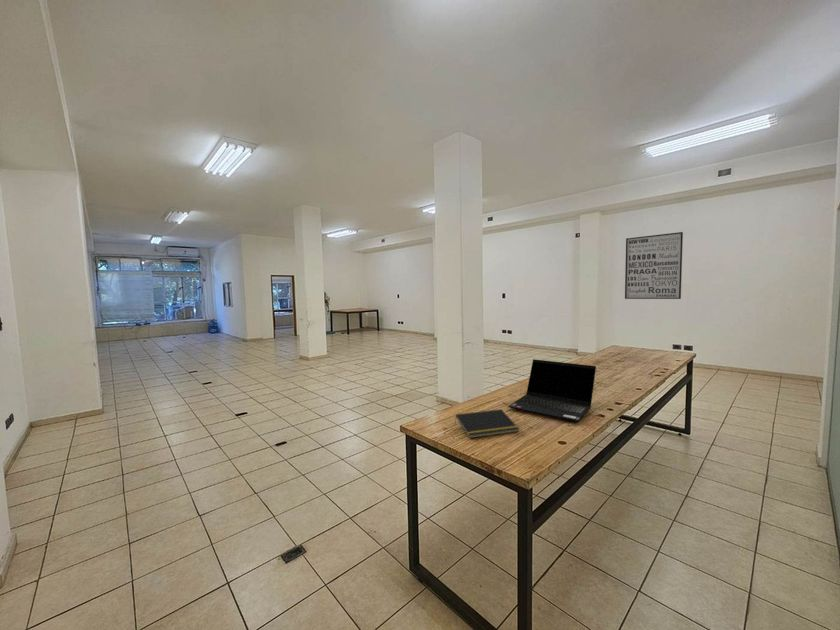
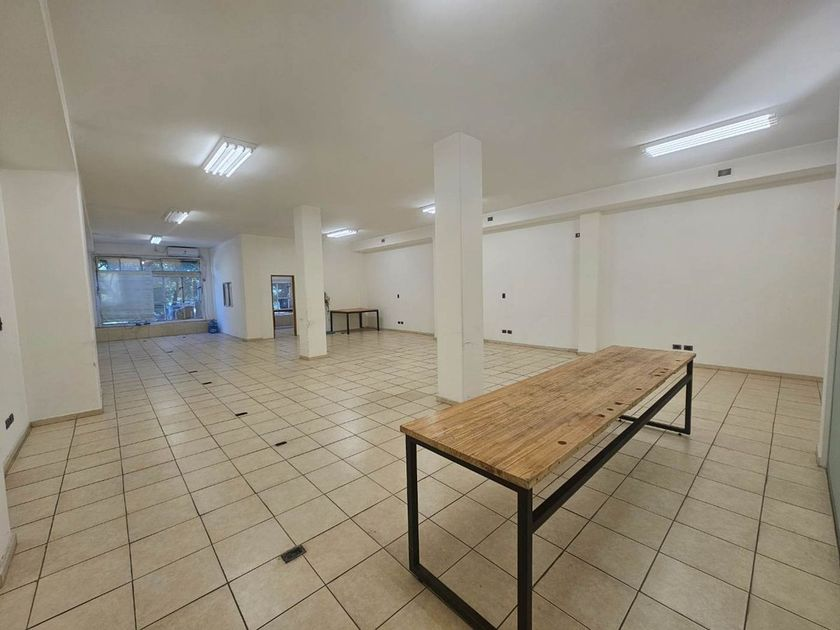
- notepad [454,408,520,439]
- wall art [624,231,684,300]
- laptop computer [507,358,597,423]
